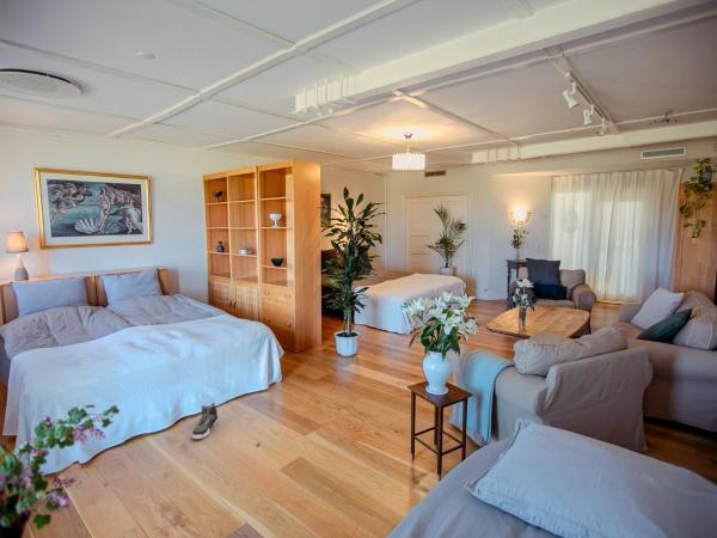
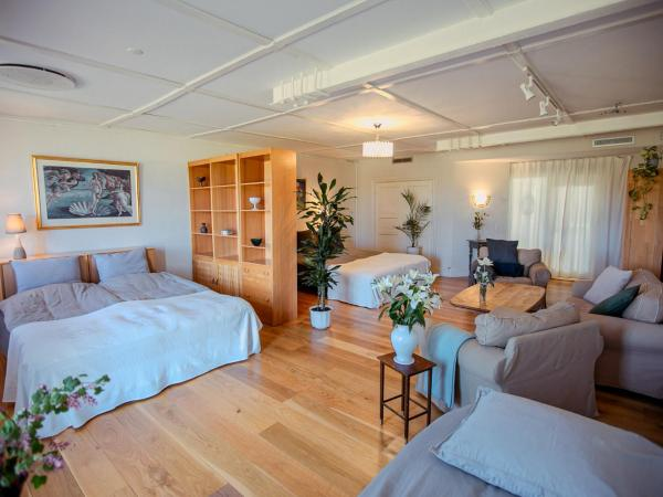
- sneaker [190,402,220,440]
